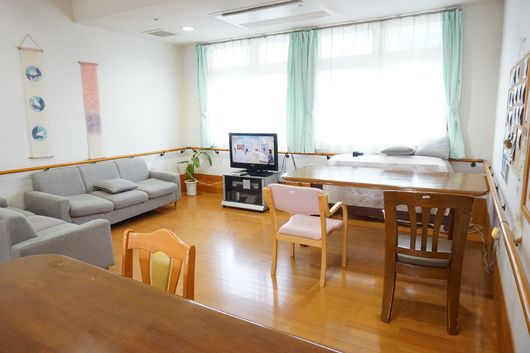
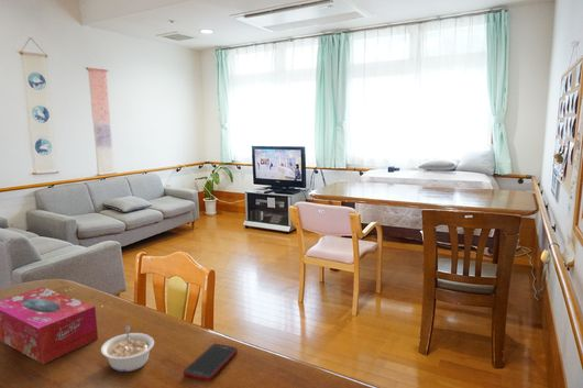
+ legume [100,324,155,373]
+ tissue box [0,286,99,365]
+ cell phone [183,343,239,383]
